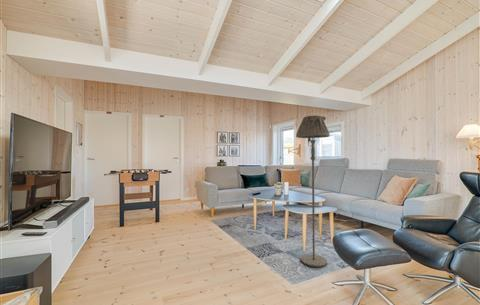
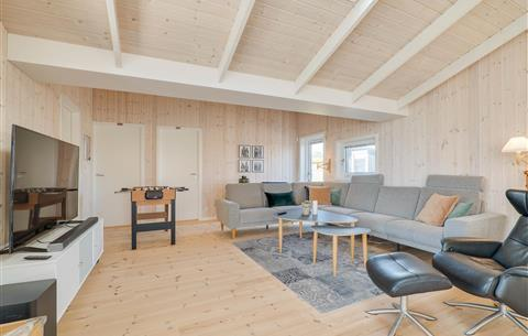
- floor lamp [295,115,331,268]
